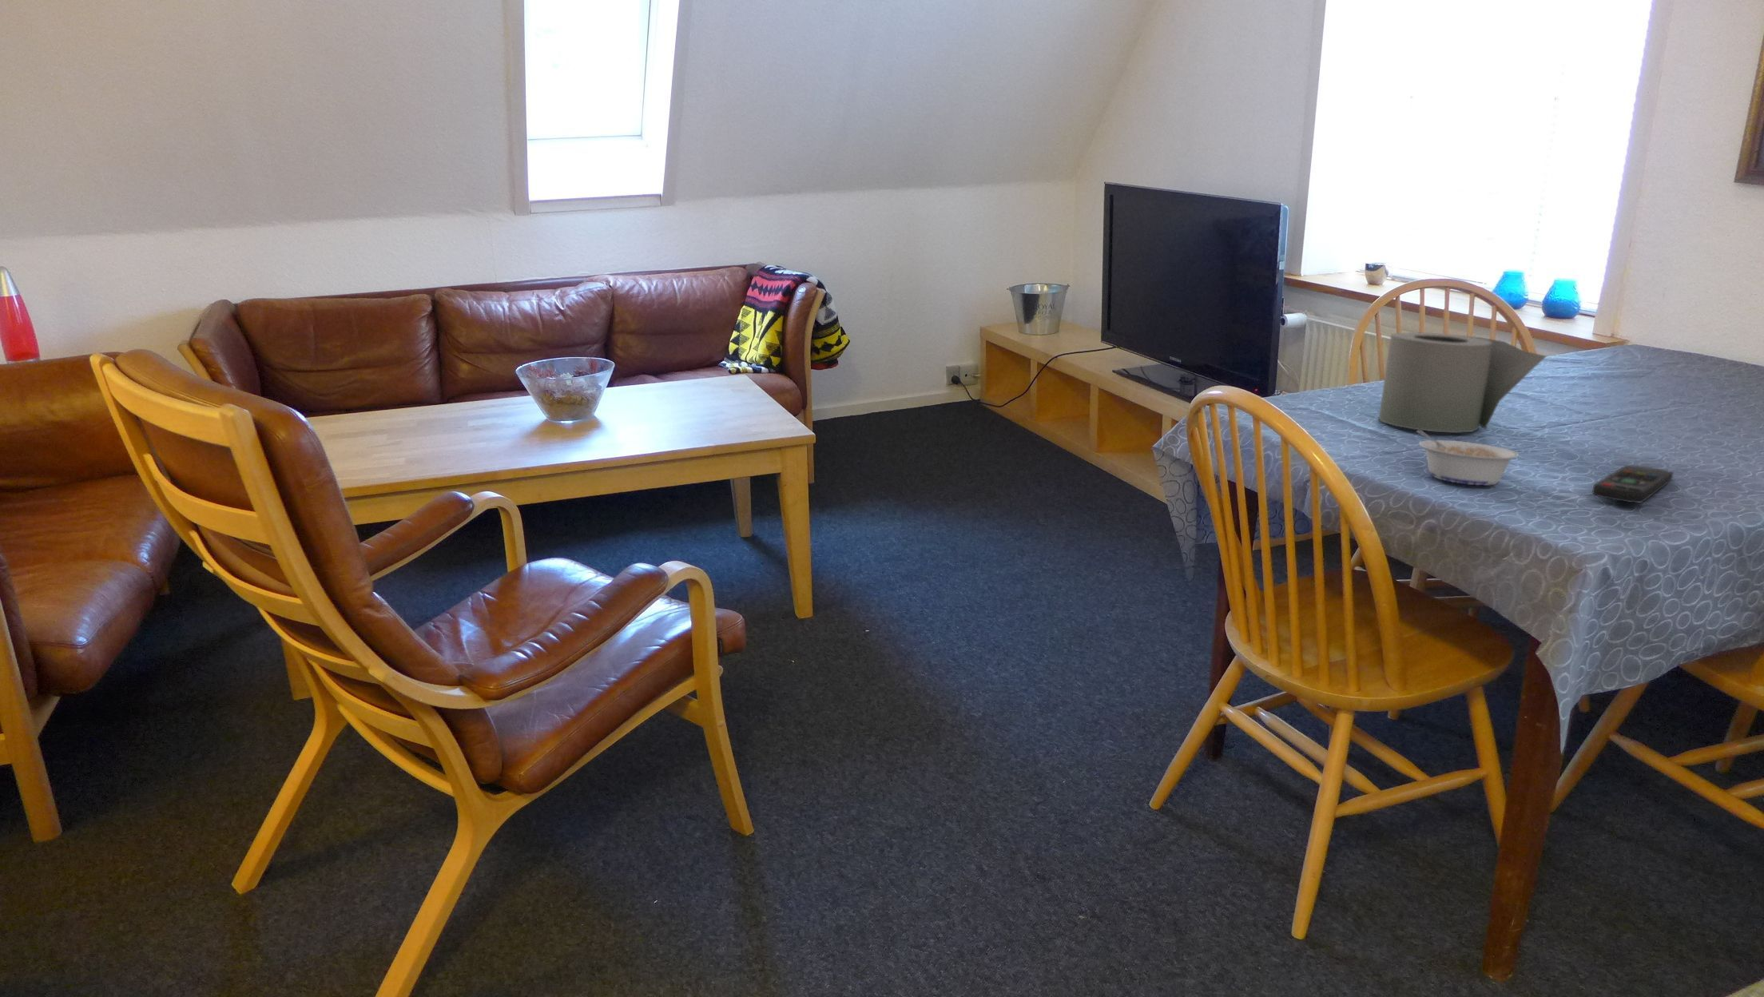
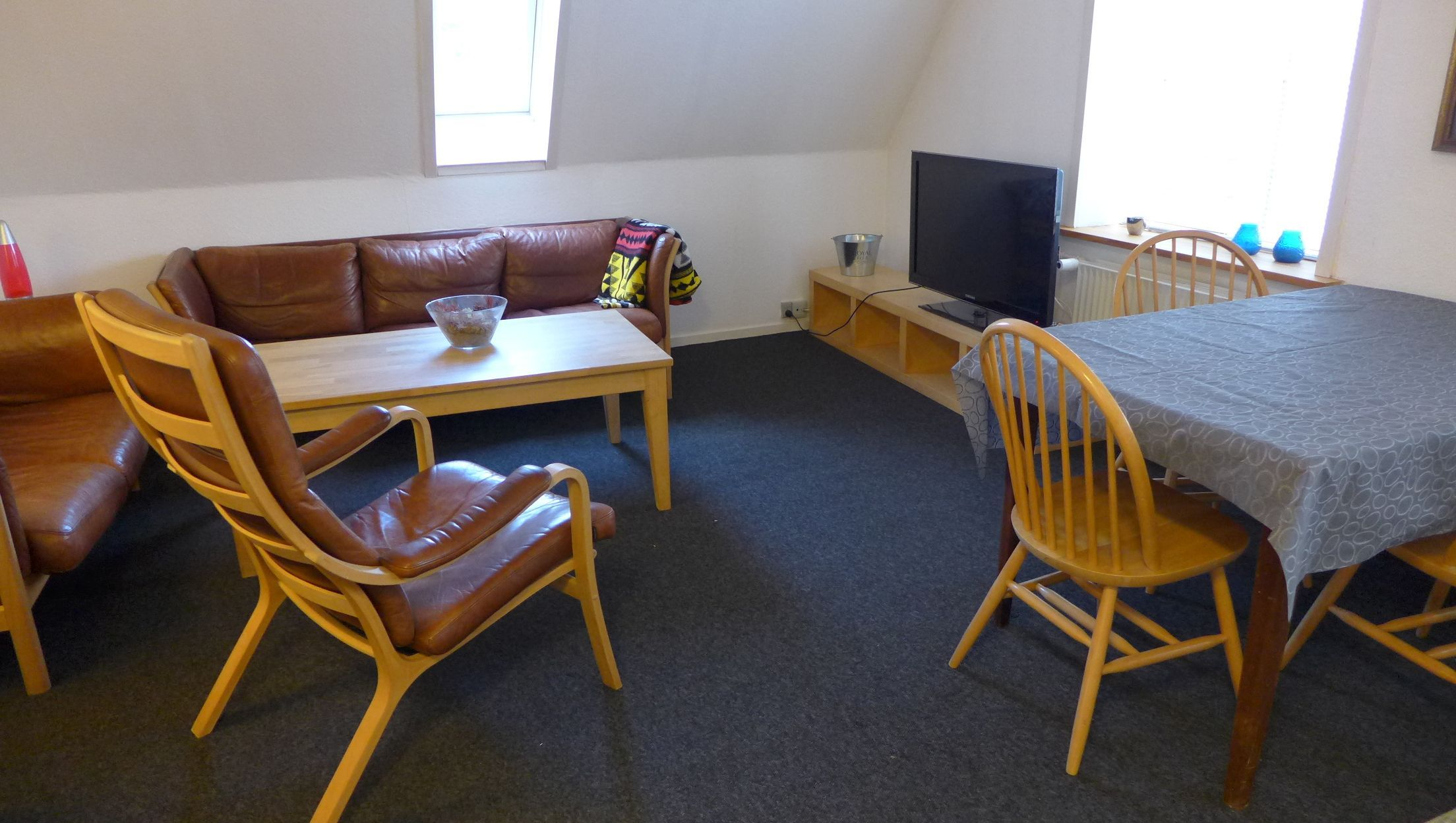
- legume [1415,430,1519,486]
- toilet paper roll [1379,332,1547,434]
- remote control [1592,464,1674,503]
